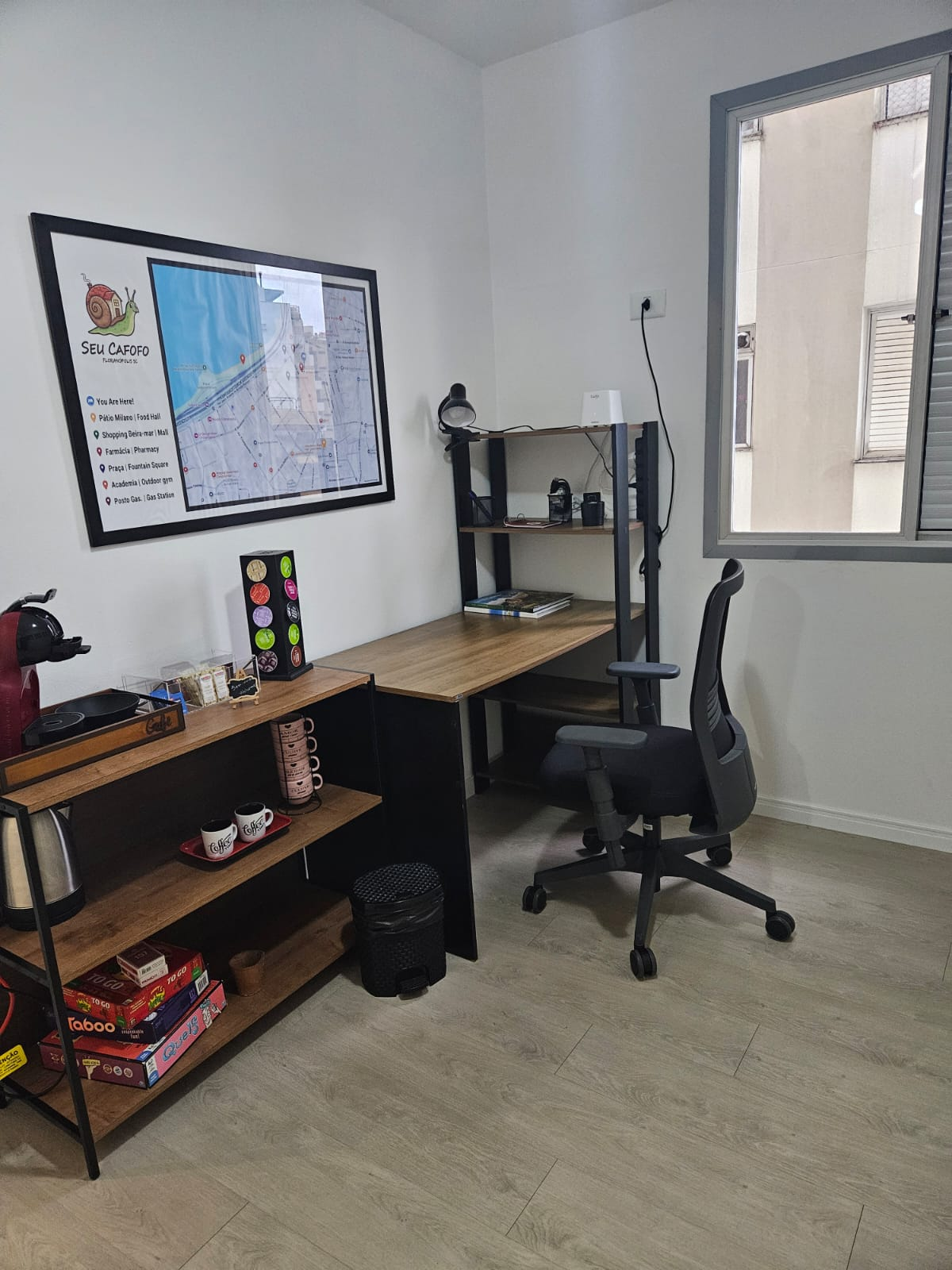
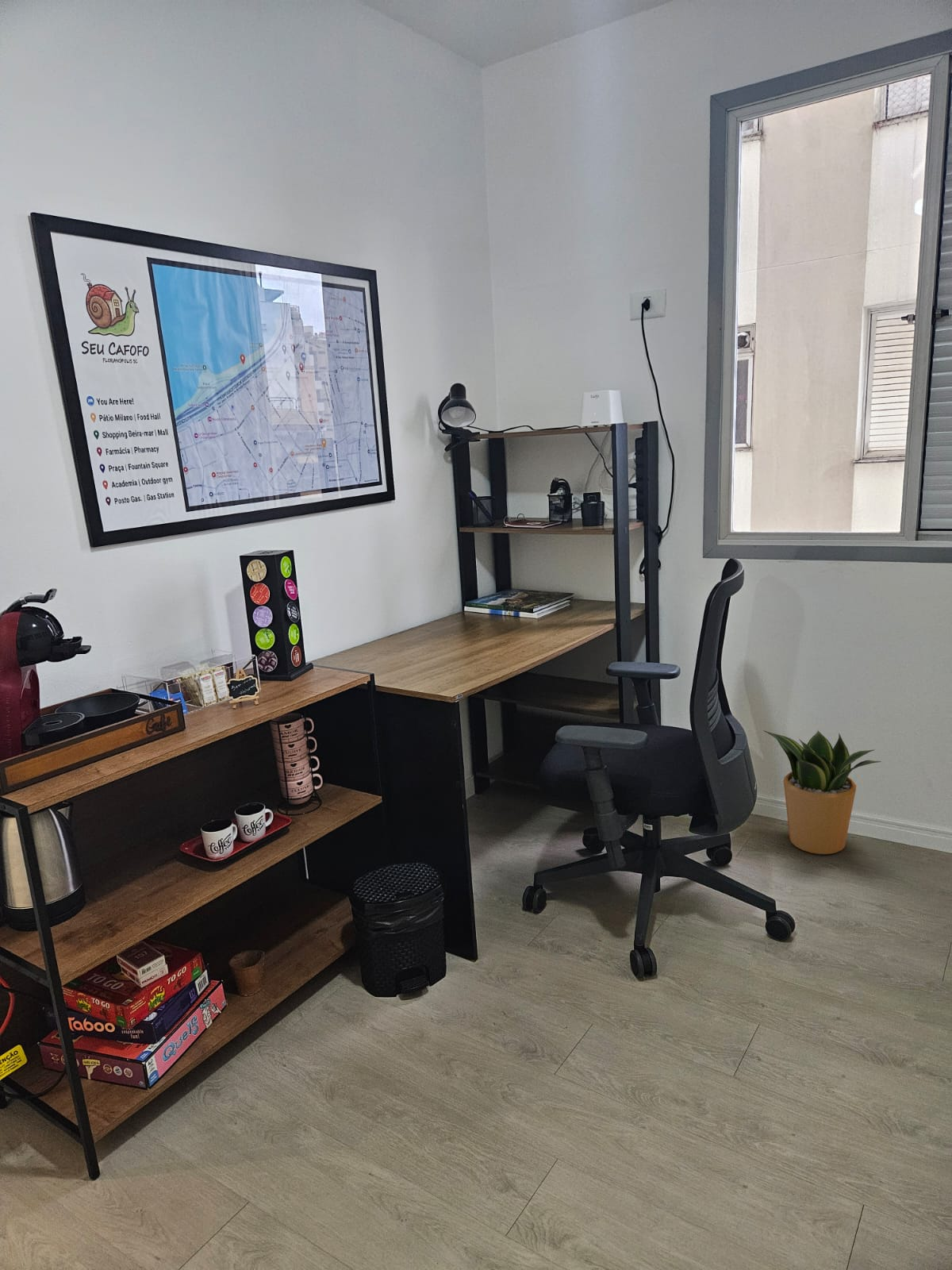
+ potted plant [762,729,882,855]
